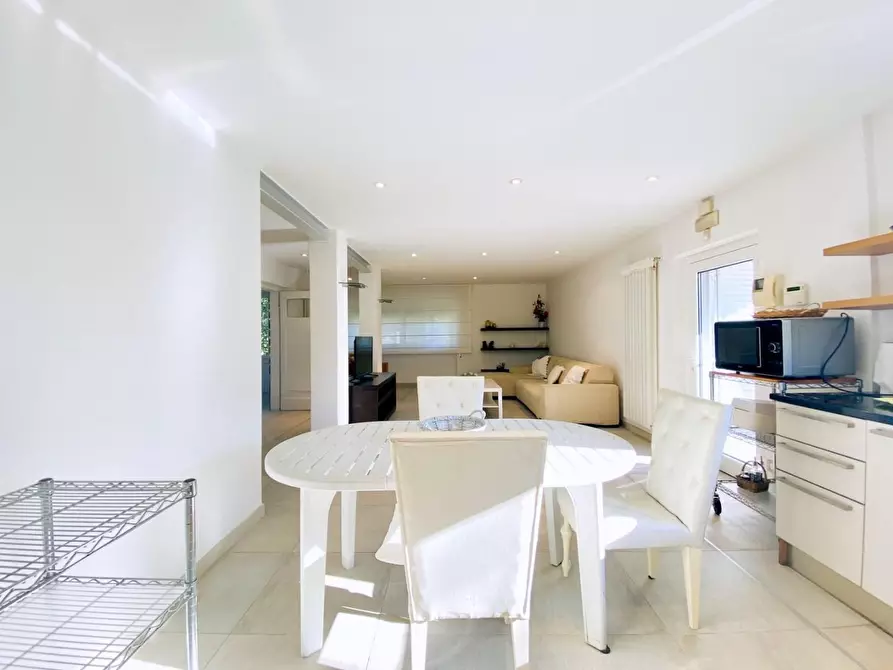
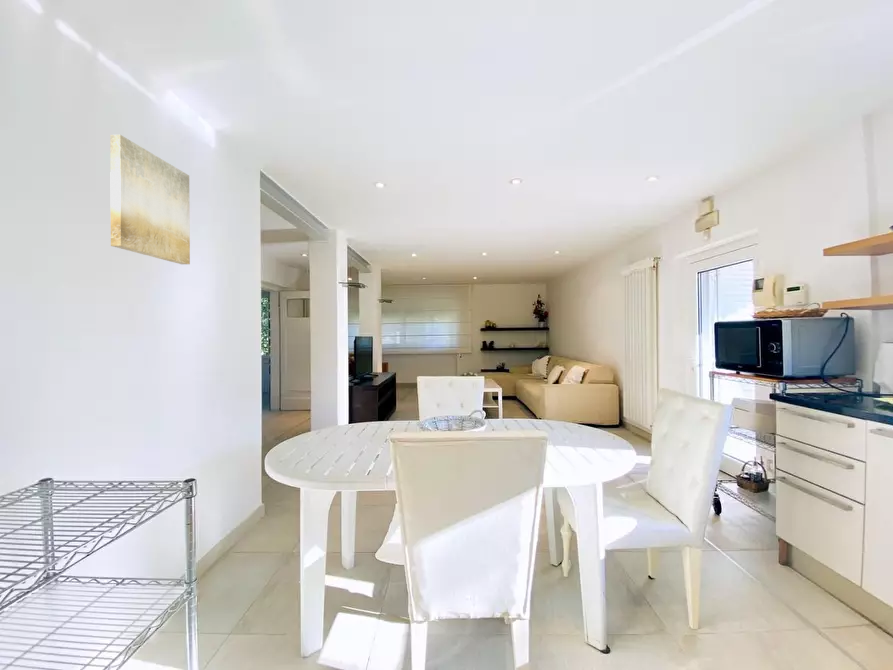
+ wall art [109,134,191,265]
